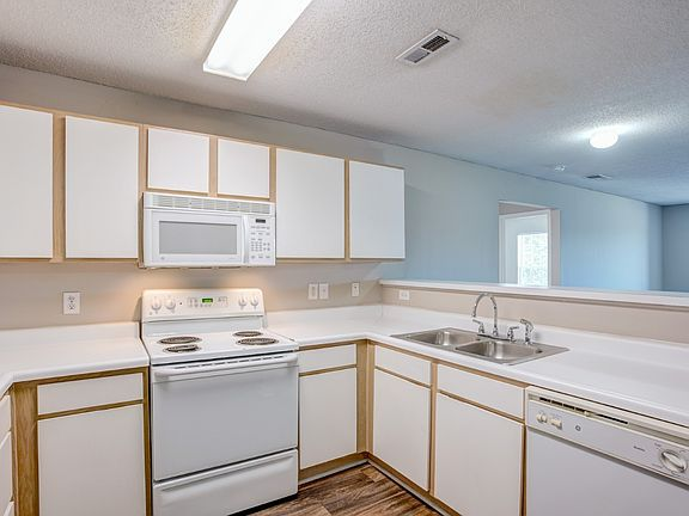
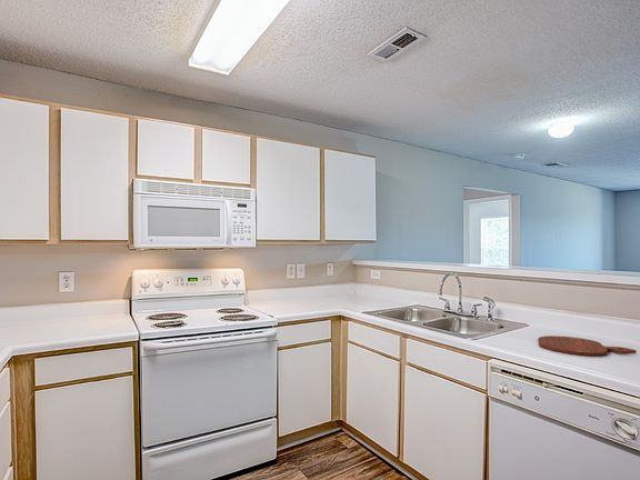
+ cutting board [537,334,638,357]
